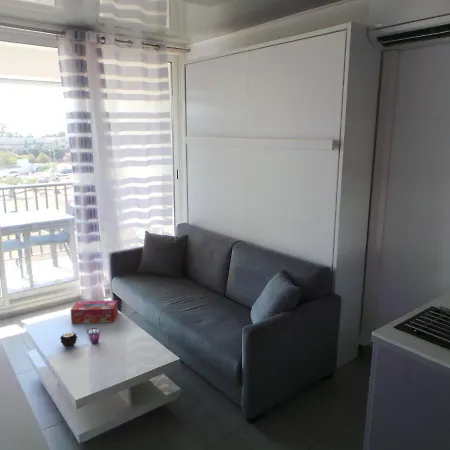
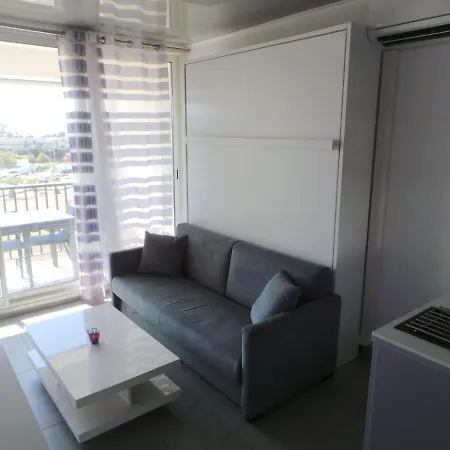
- candle [59,331,78,349]
- tissue box [70,299,119,325]
